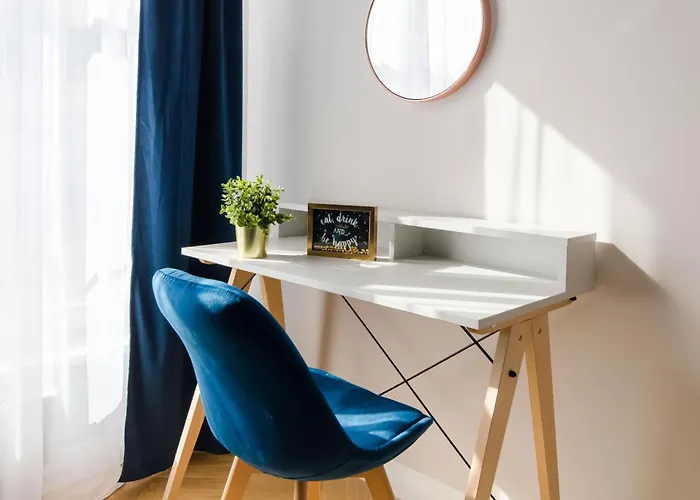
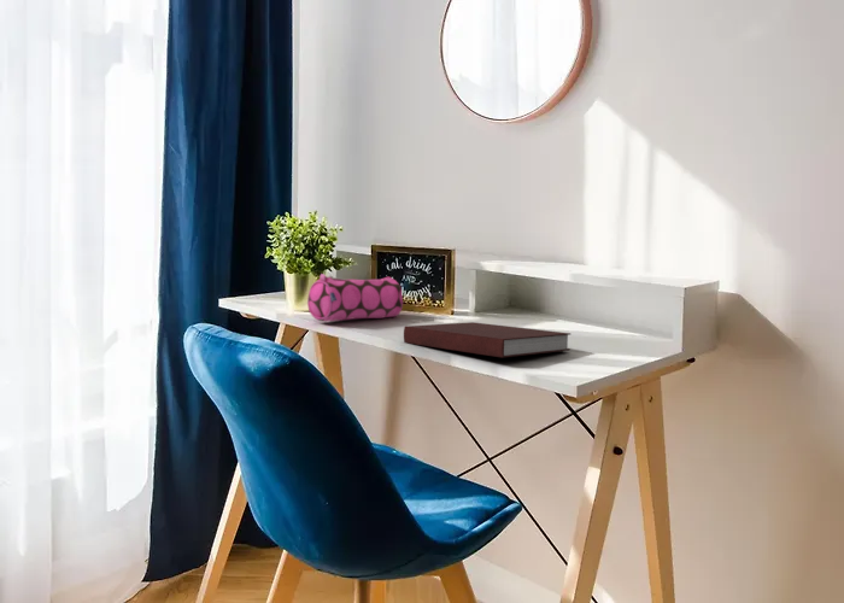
+ pencil case [306,273,404,322]
+ notebook [403,321,572,358]
